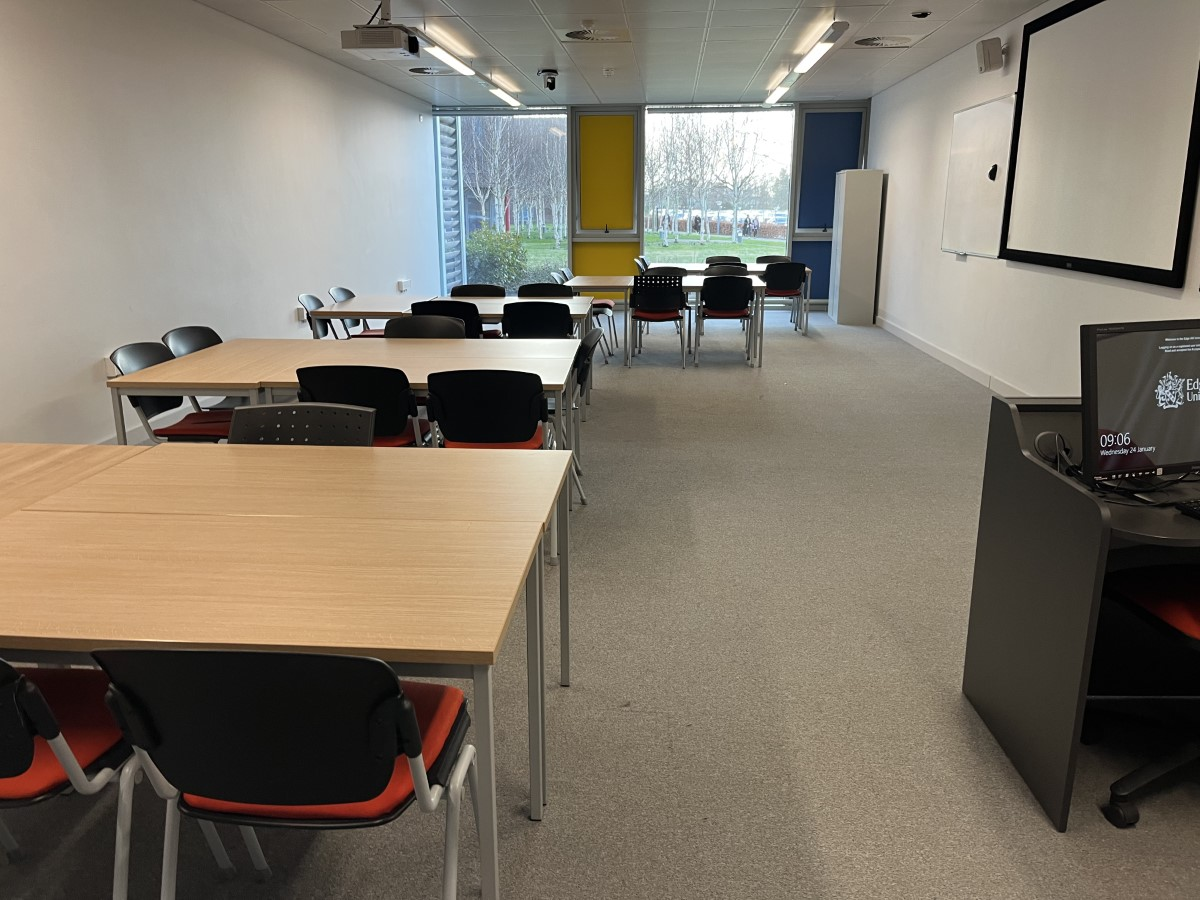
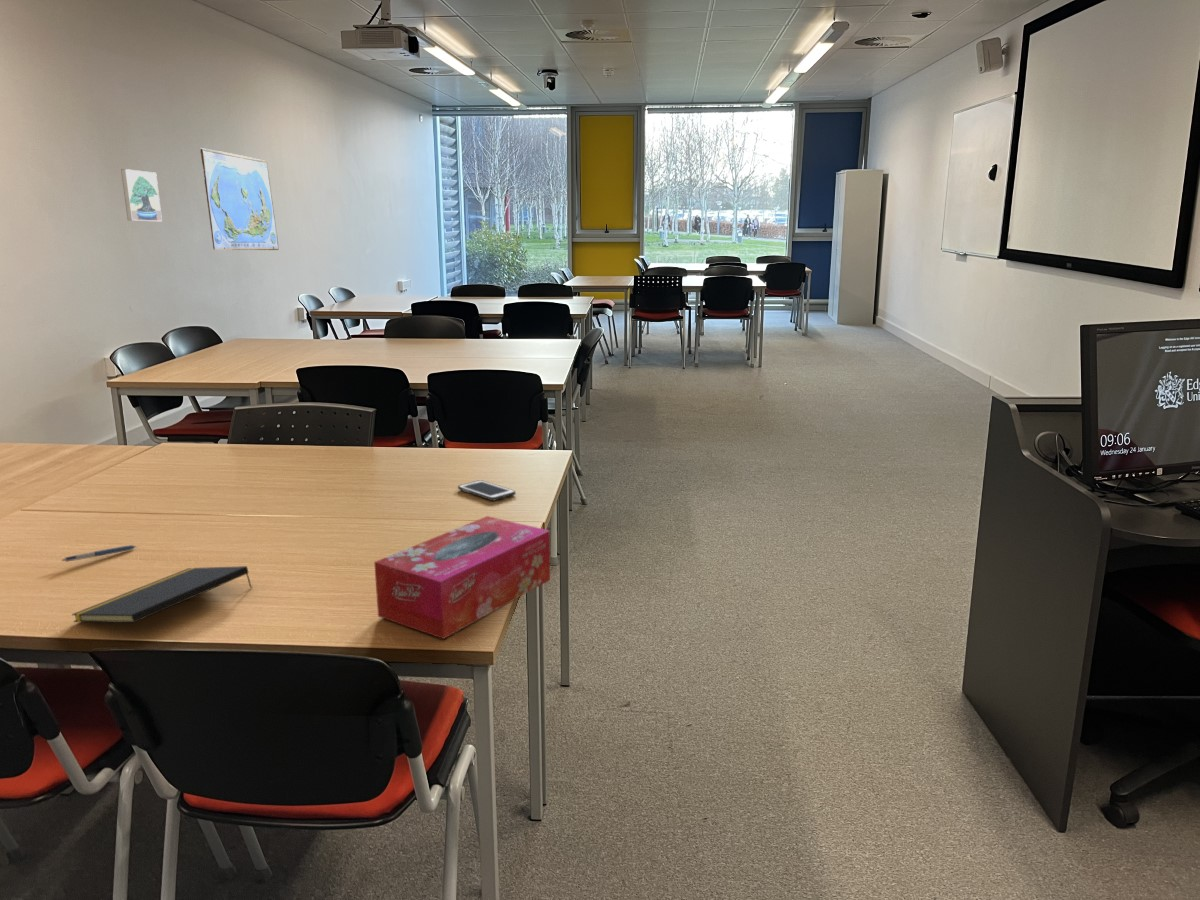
+ world map [199,147,280,251]
+ tissue box [373,515,551,640]
+ notepad [71,565,253,624]
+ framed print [120,168,163,222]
+ pen [61,544,138,563]
+ cell phone [457,479,516,502]
